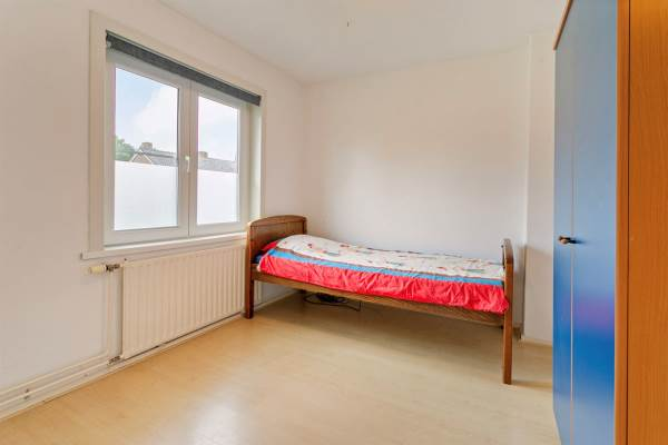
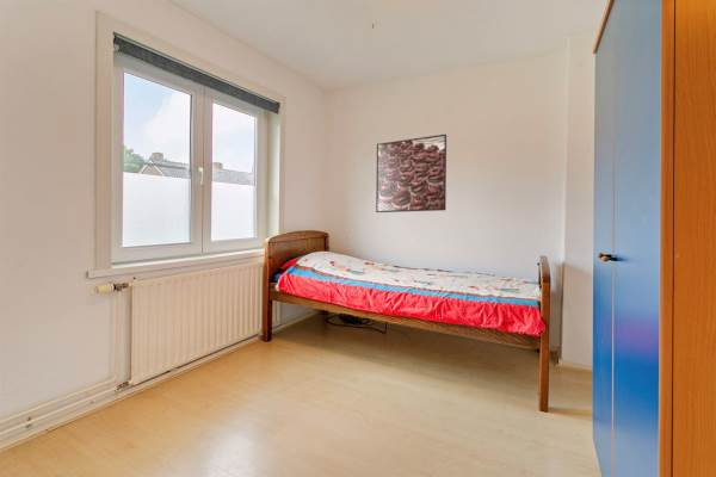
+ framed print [375,134,448,213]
